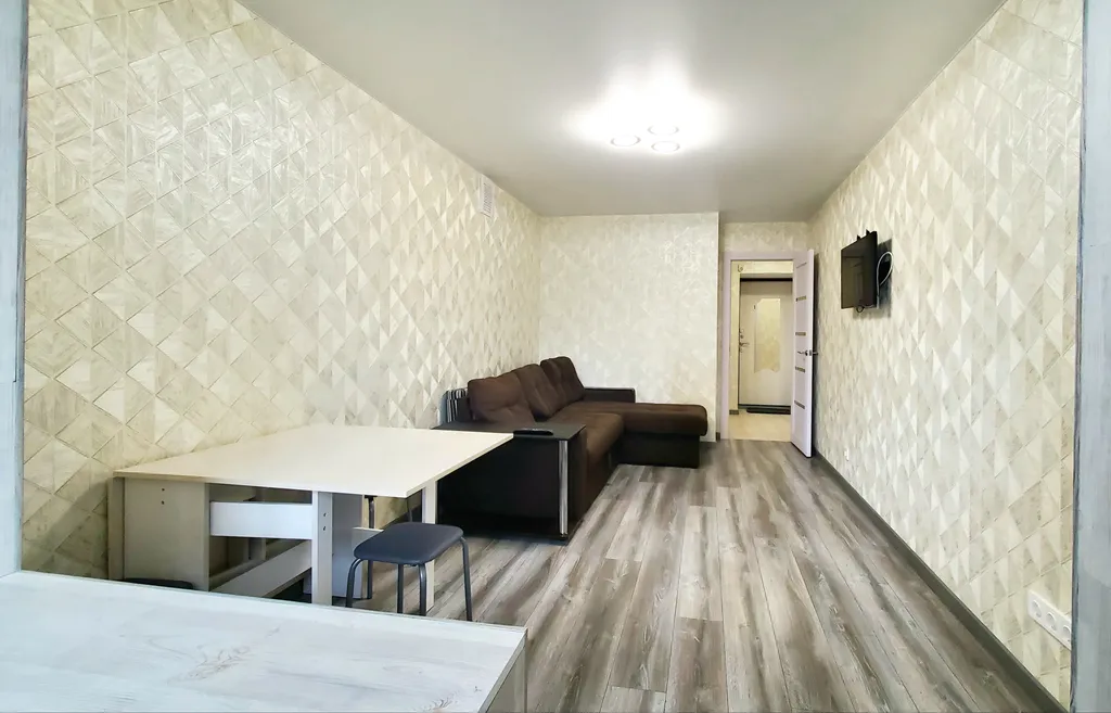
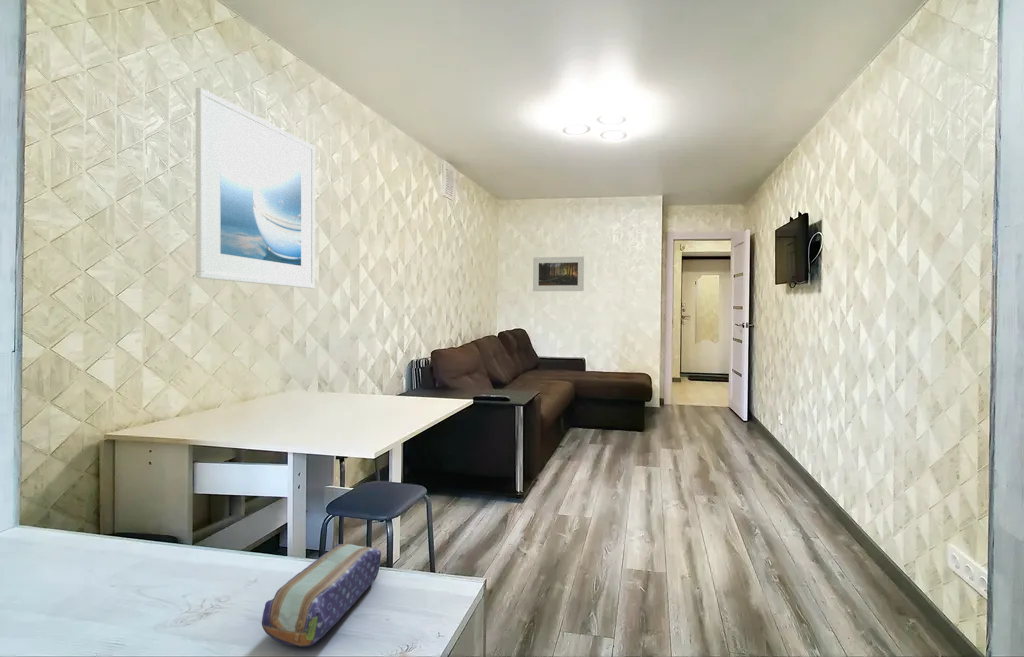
+ pencil case [261,542,382,648]
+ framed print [195,87,316,289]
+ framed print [532,256,585,292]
